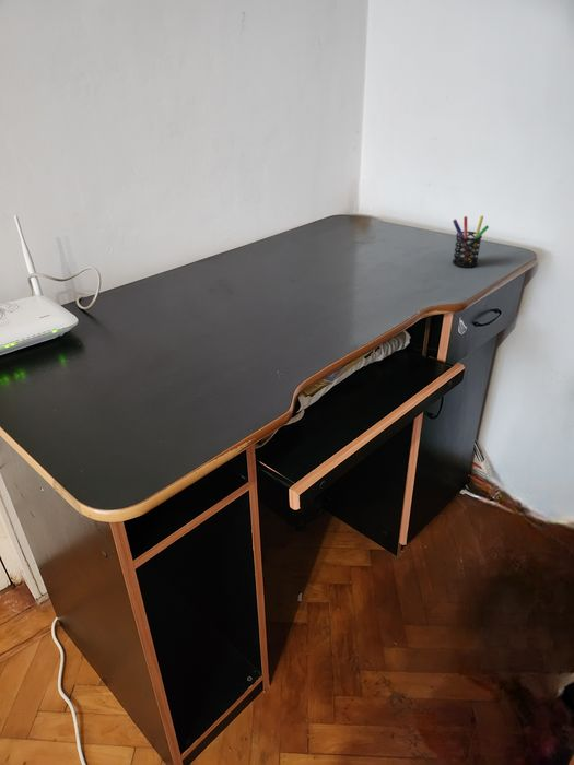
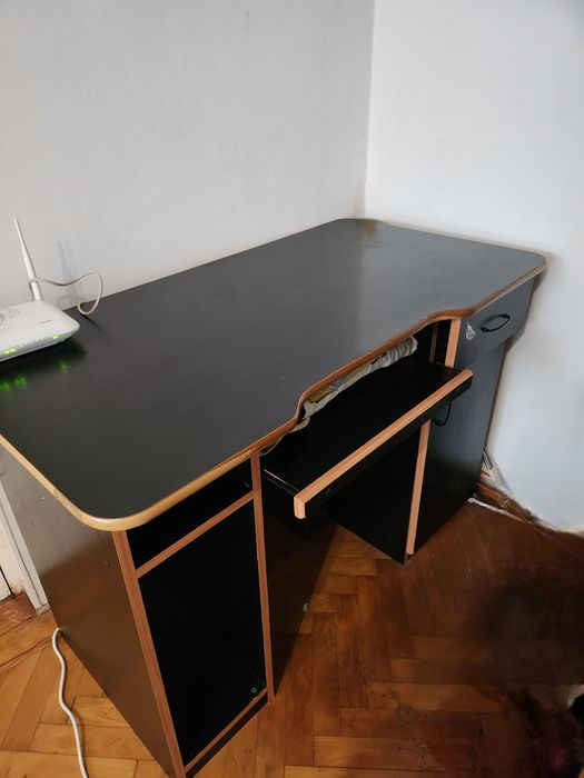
- pen holder [452,215,490,269]
